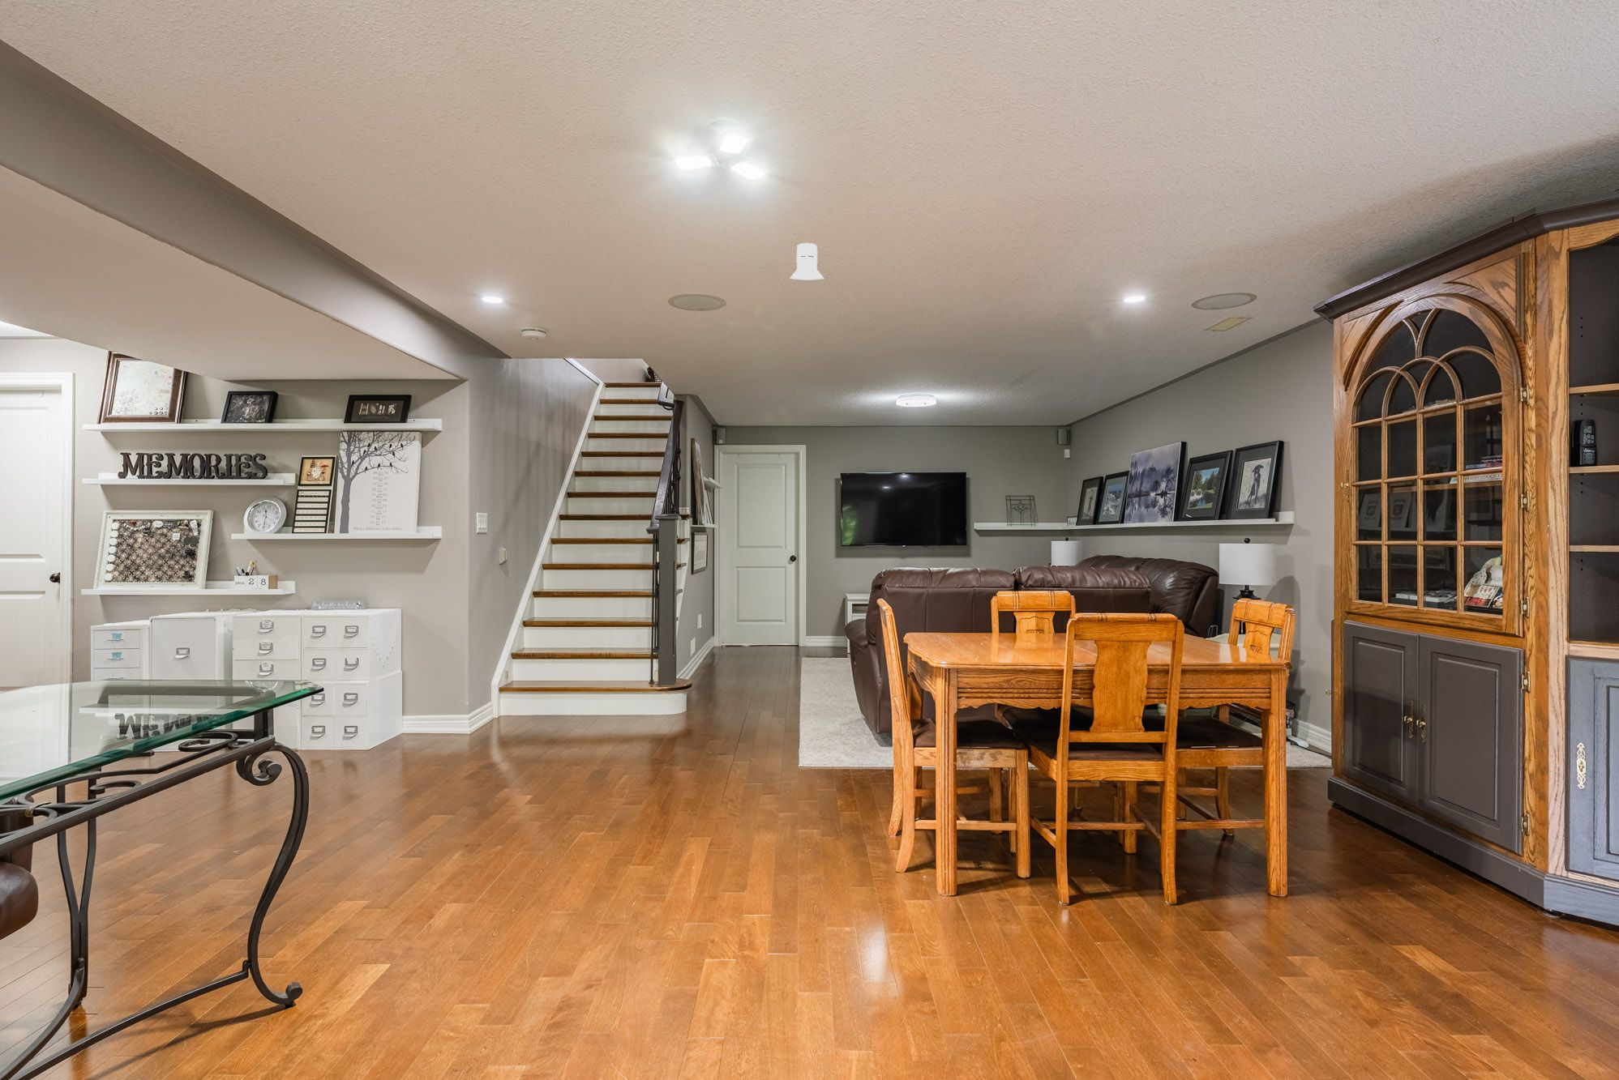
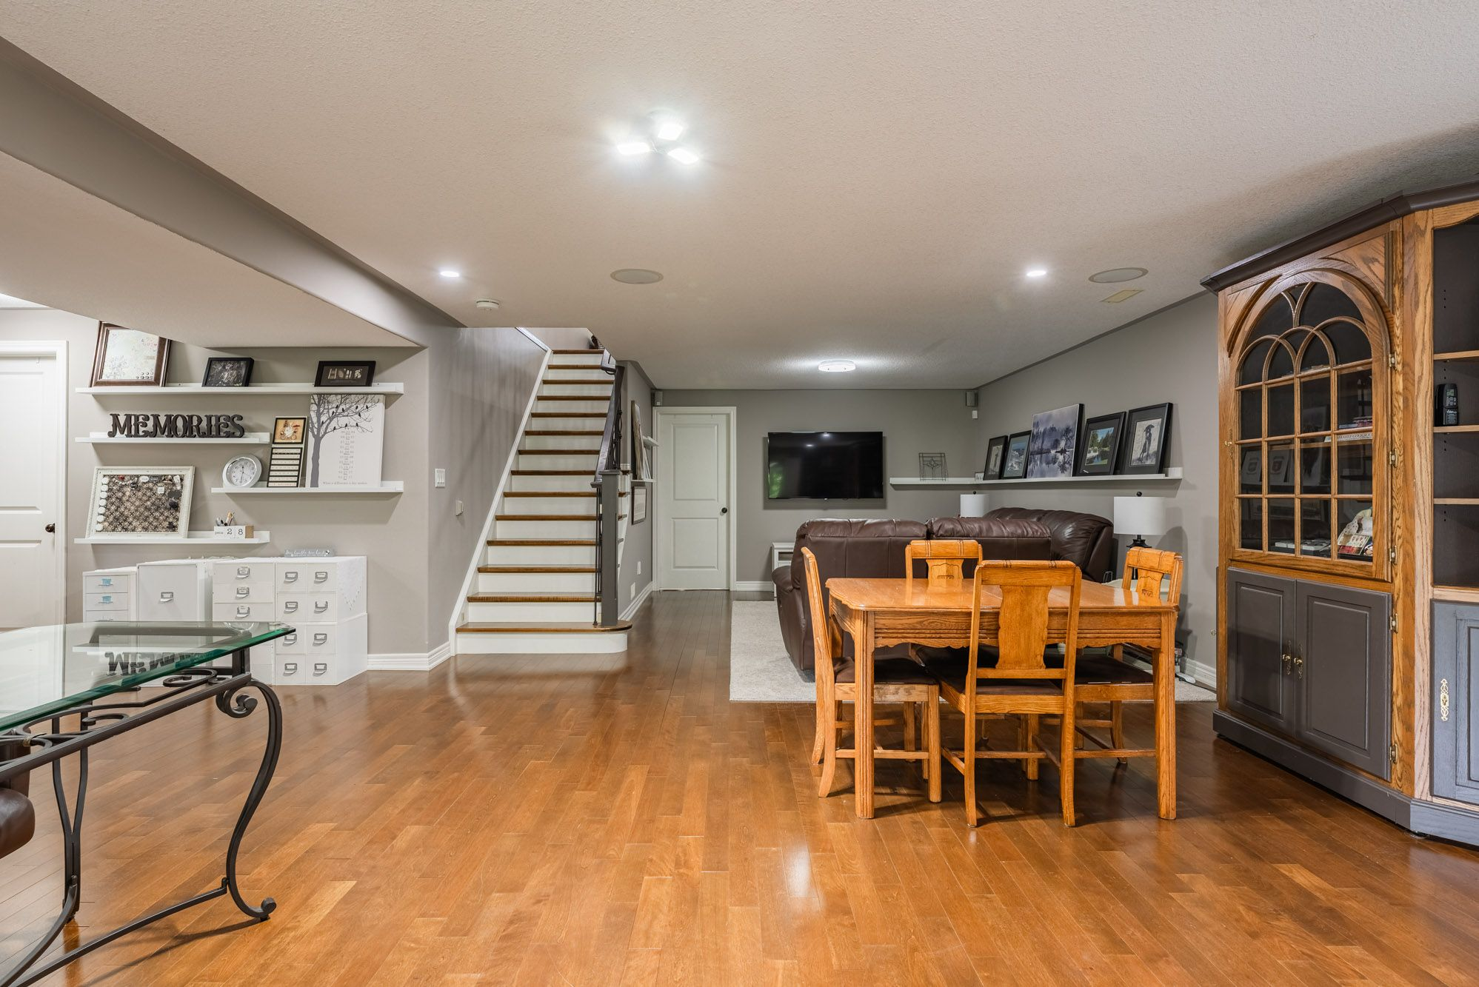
- knight helmet [790,242,825,281]
